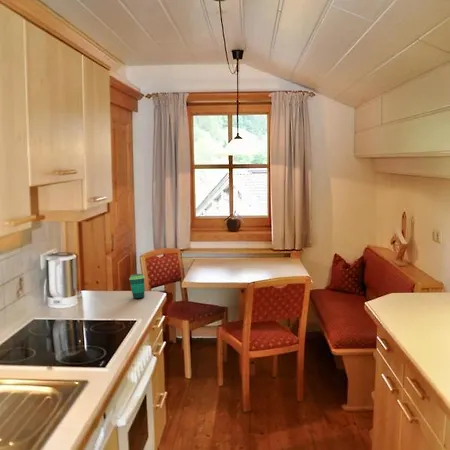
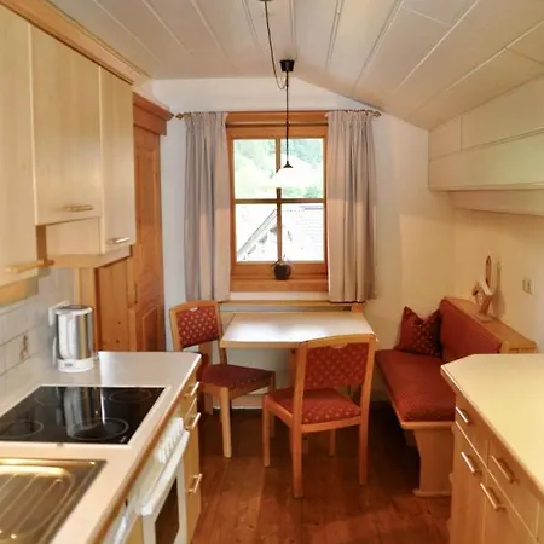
- cup [128,273,146,300]
